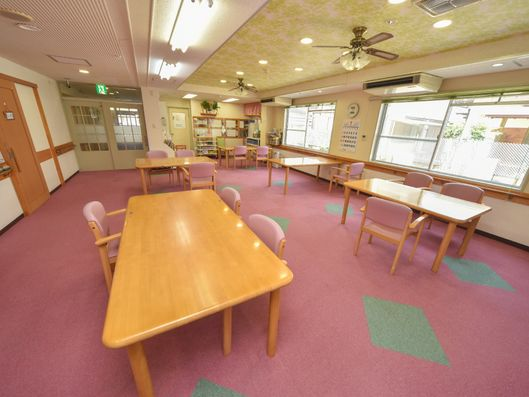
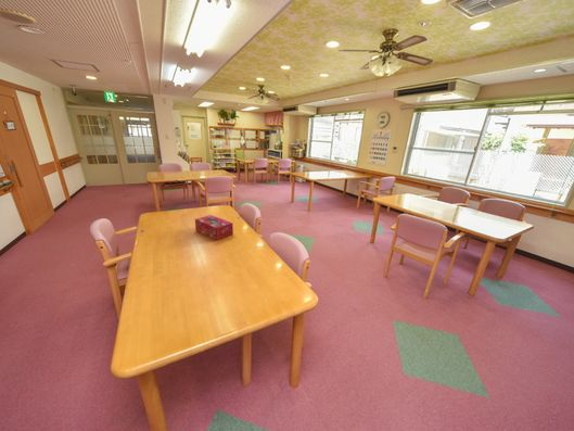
+ tissue box [194,214,234,241]
